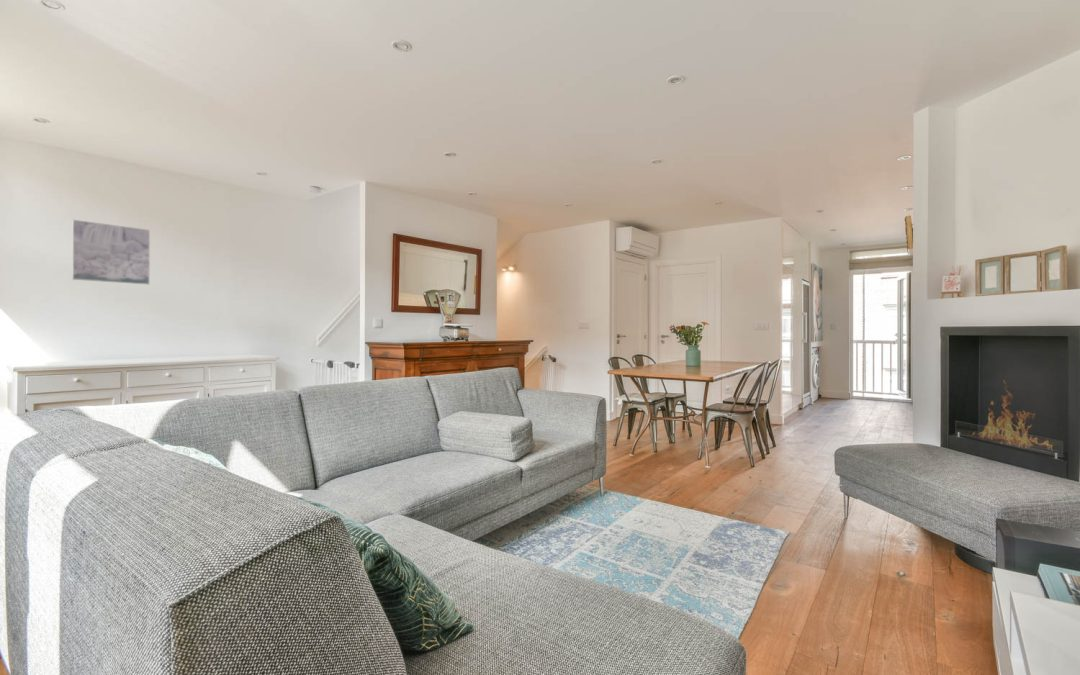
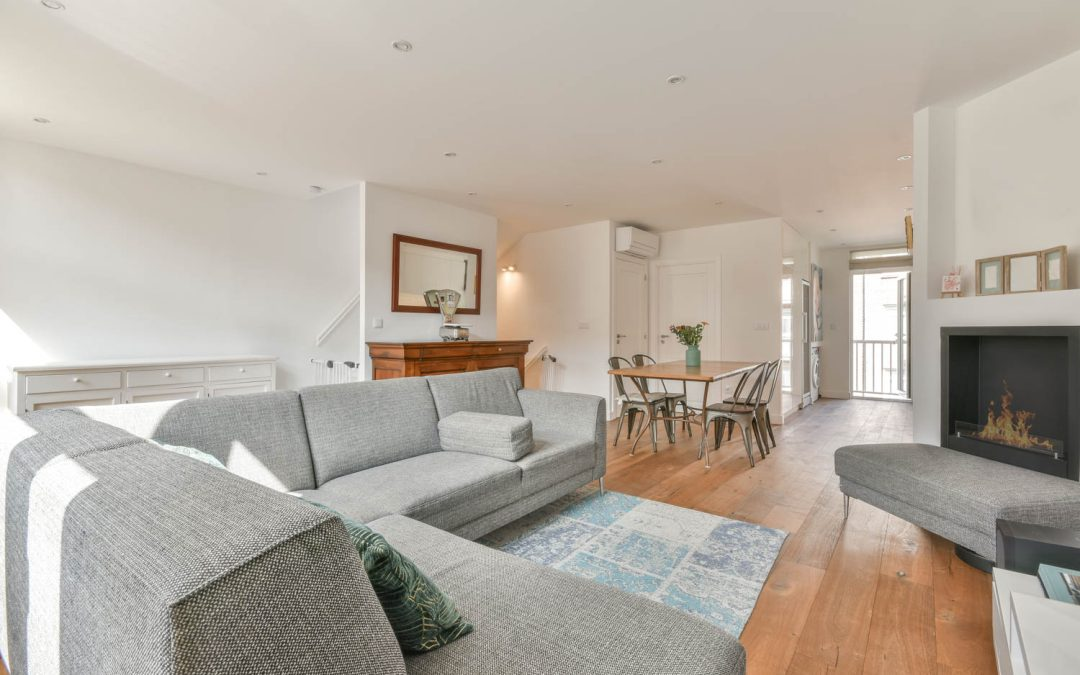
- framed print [71,219,151,286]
